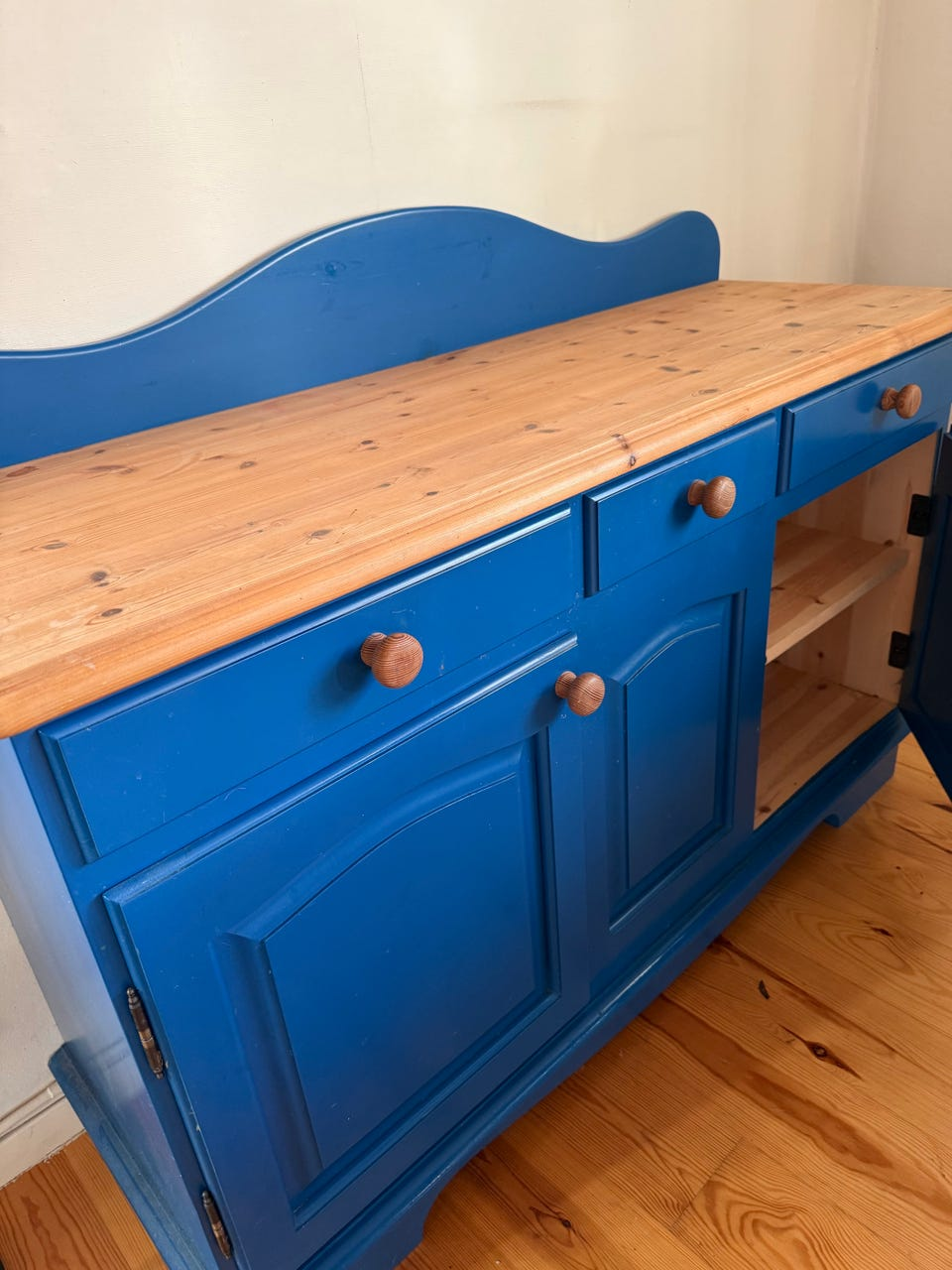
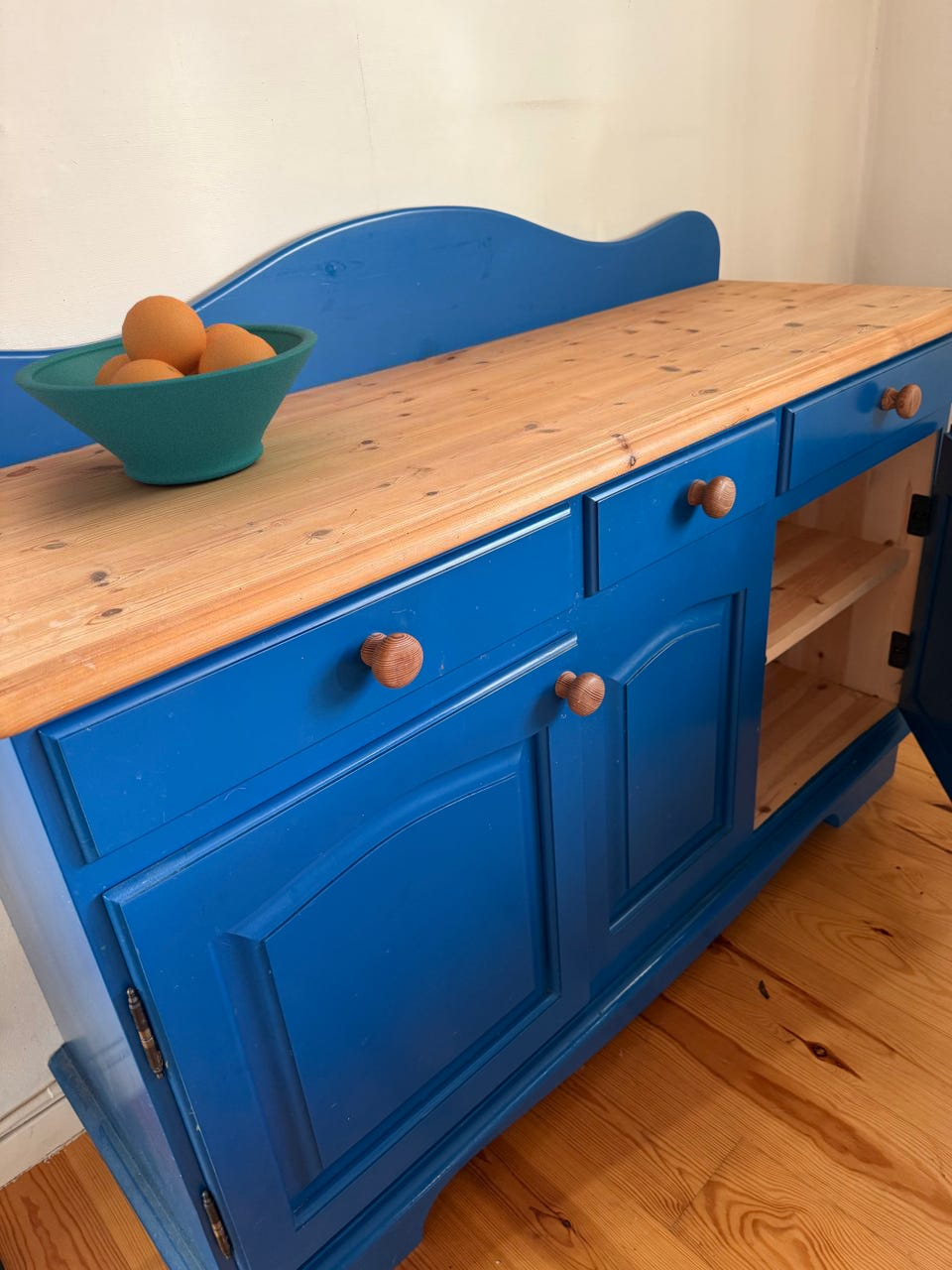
+ fruit bowl [13,294,319,485]
